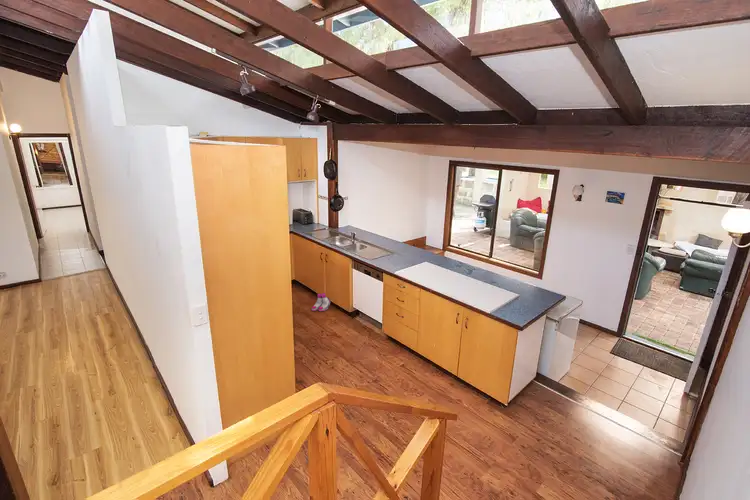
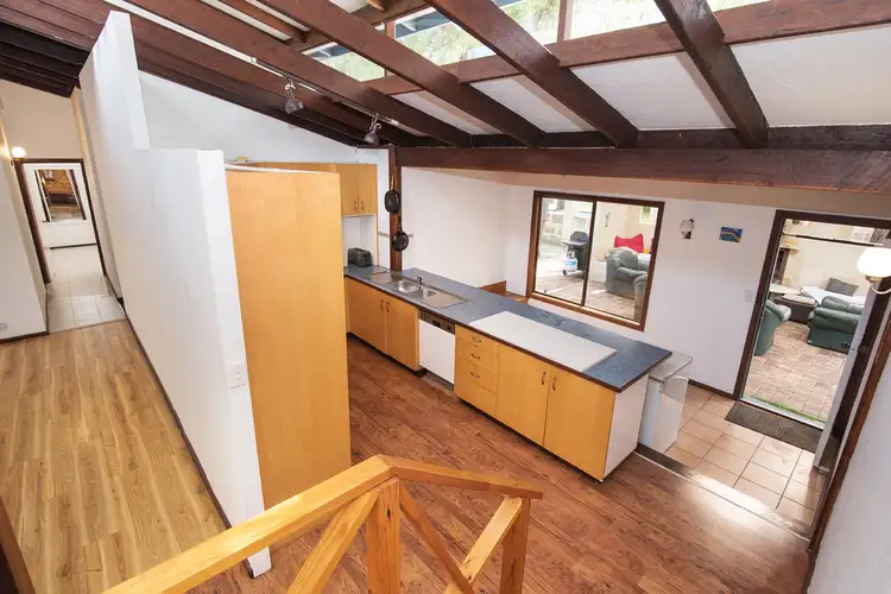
- boots [311,292,331,312]
